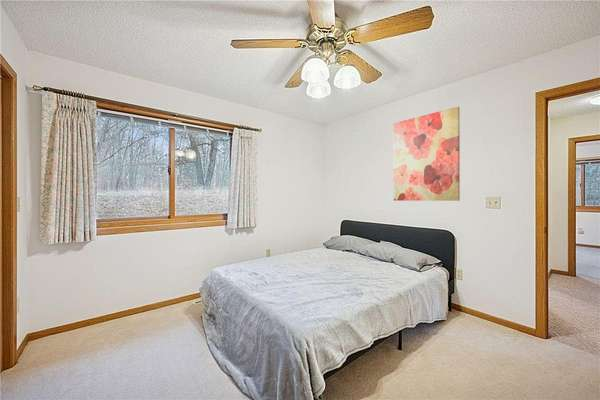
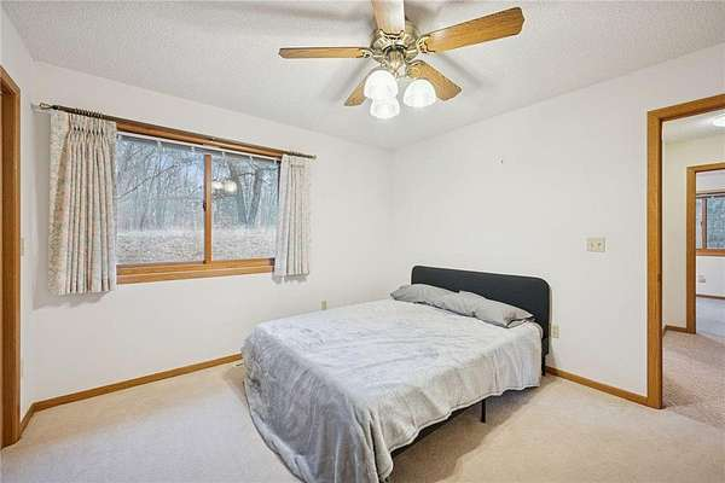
- wall art [393,106,461,202]
